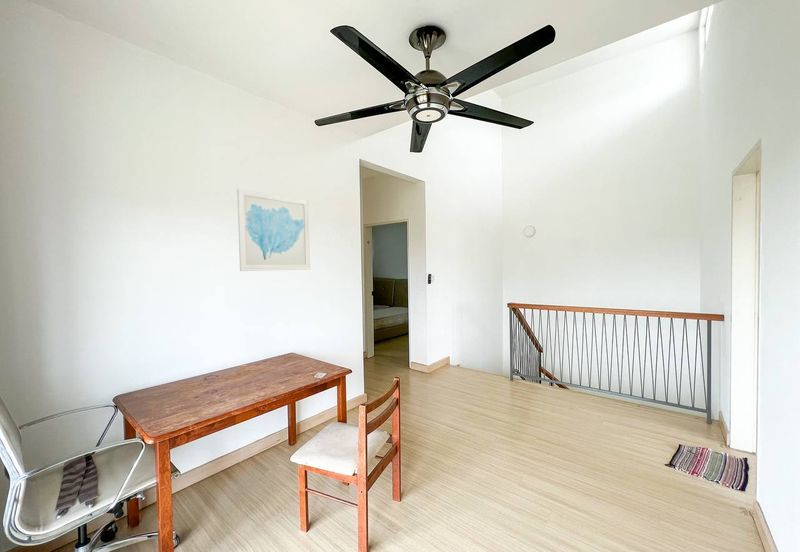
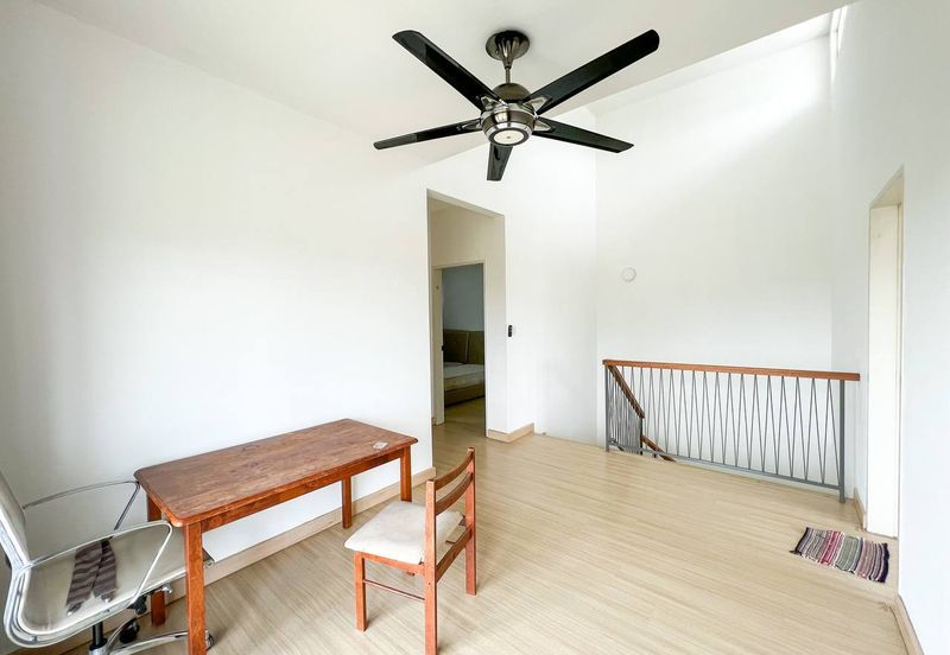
- wall art [236,188,311,272]
